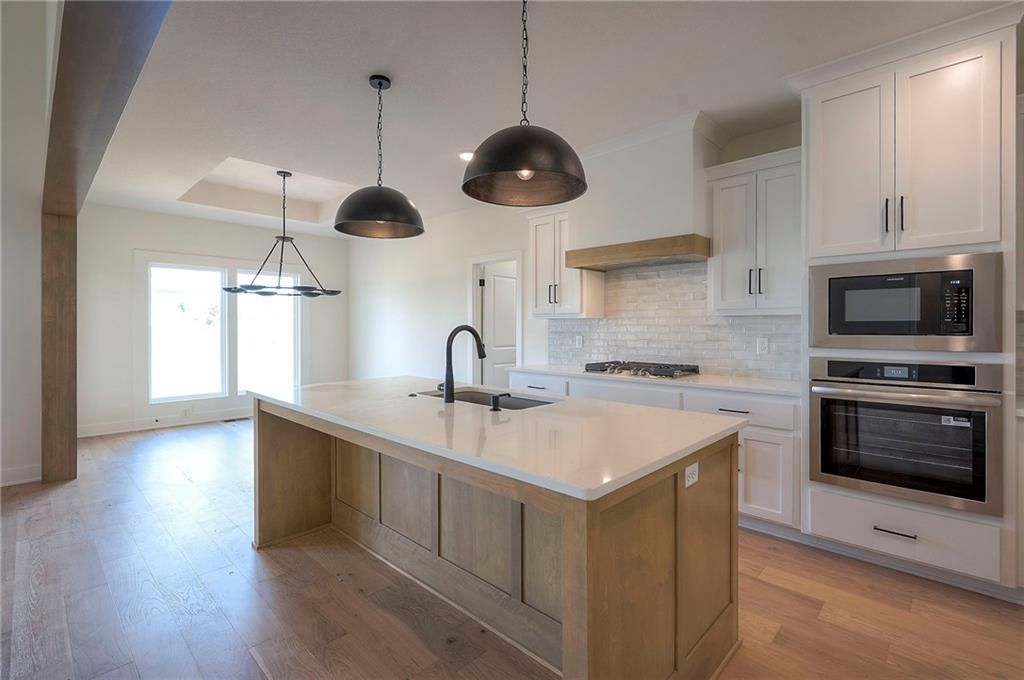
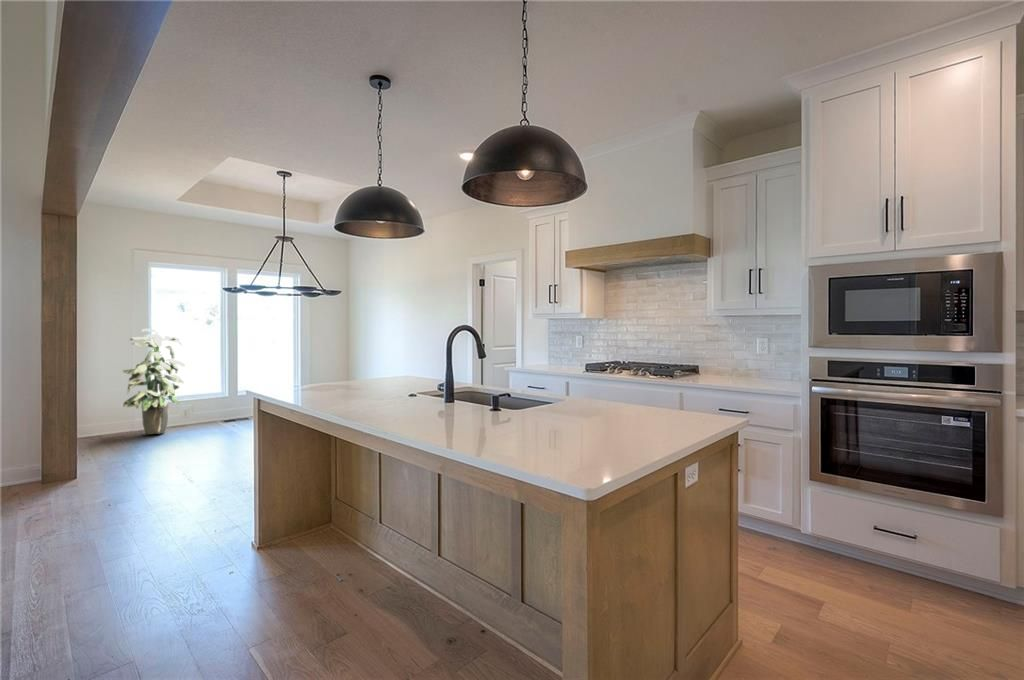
+ indoor plant [120,328,186,435]
